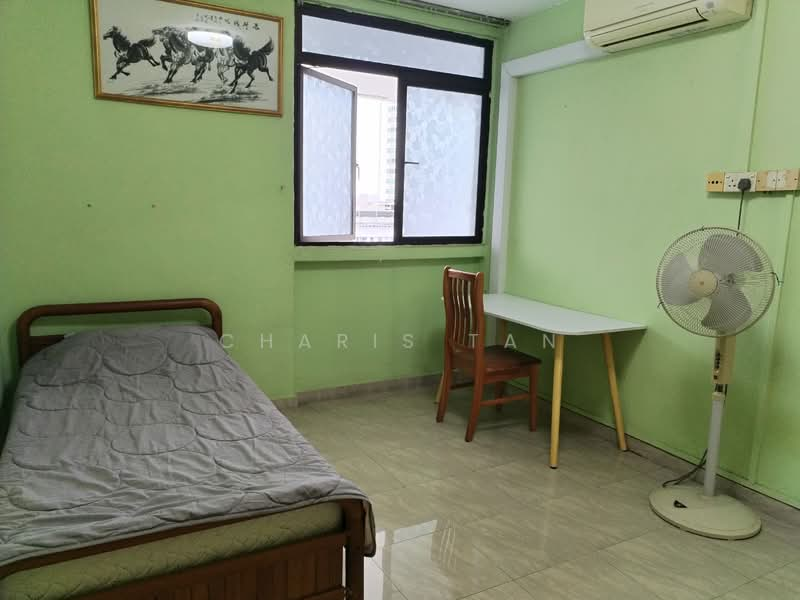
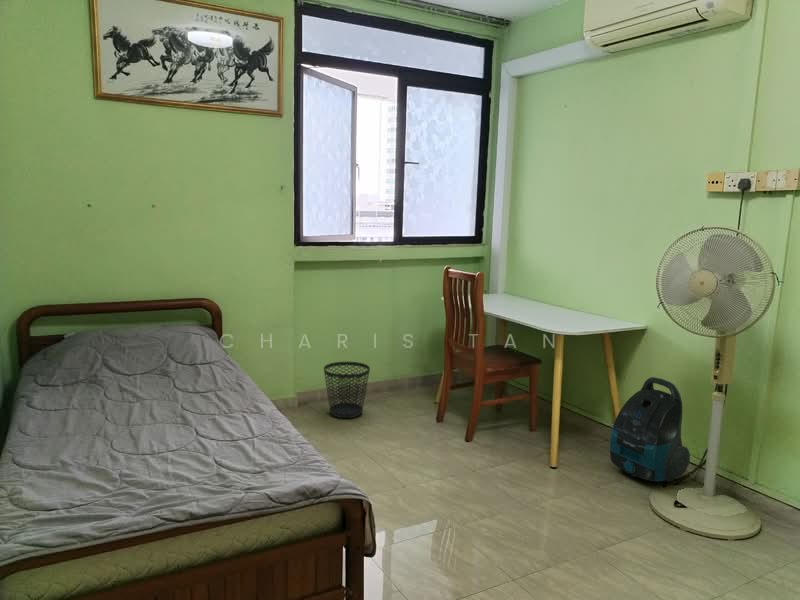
+ vacuum cleaner [609,376,691,483]
+ wastebasket [323,361,371,419]
